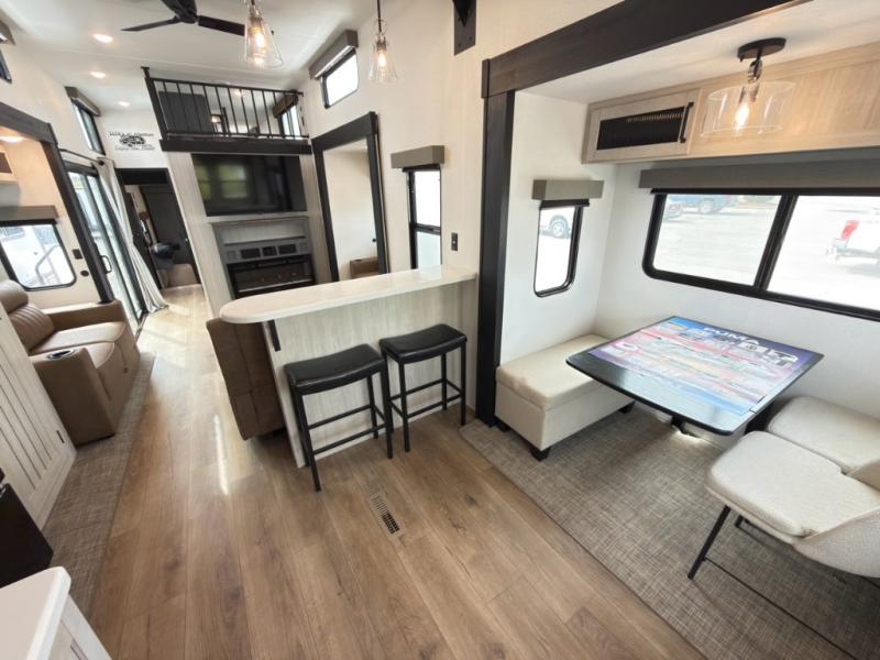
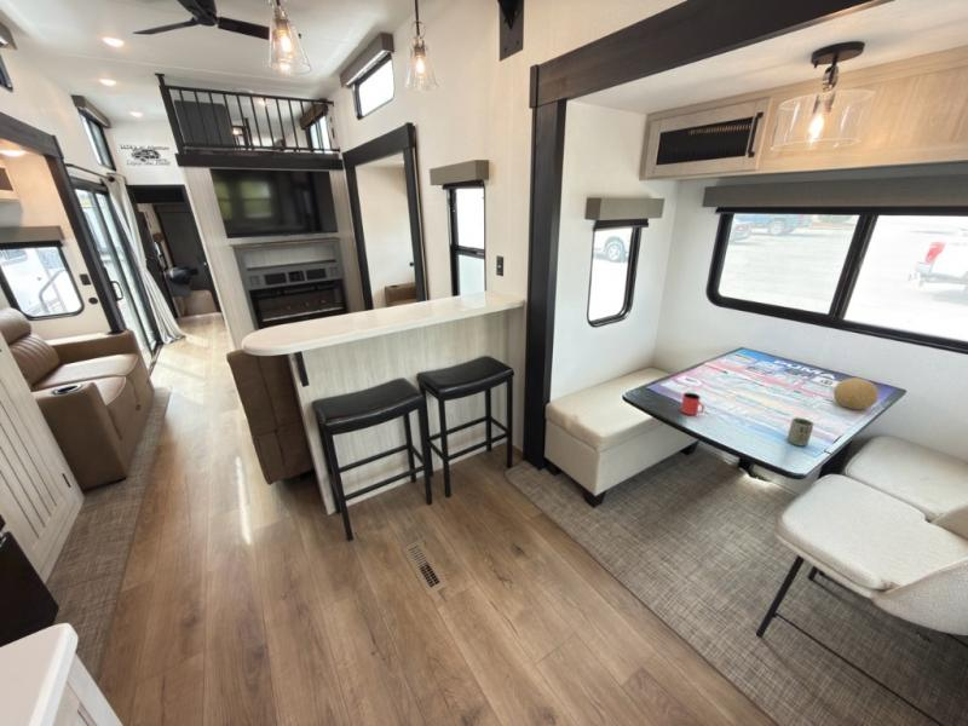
+ cup [680,392,705,416]
+ decorative ball [832,376,880,410]
+ cup [786,416,814,448]
